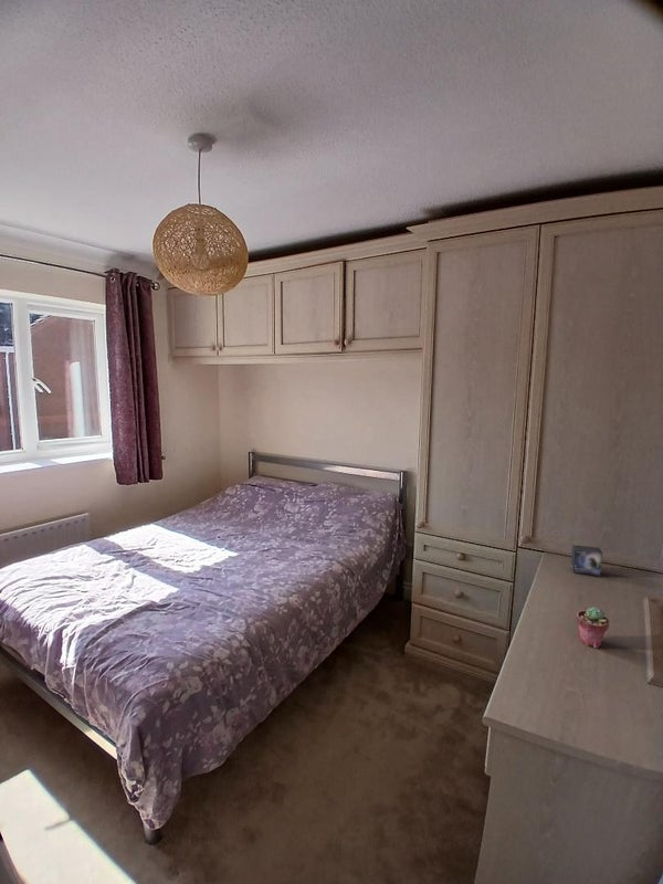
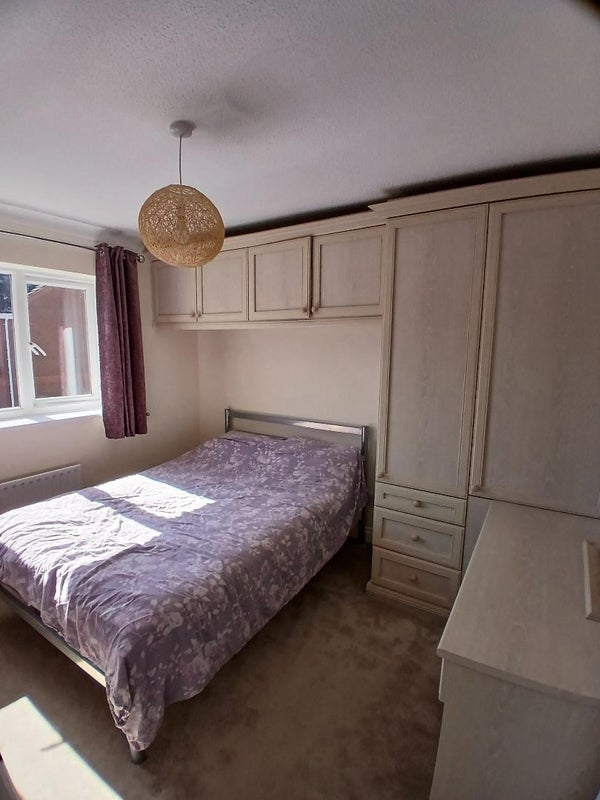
- small box [569,544,603,577]
- potted succulent [576,606,610,649]
